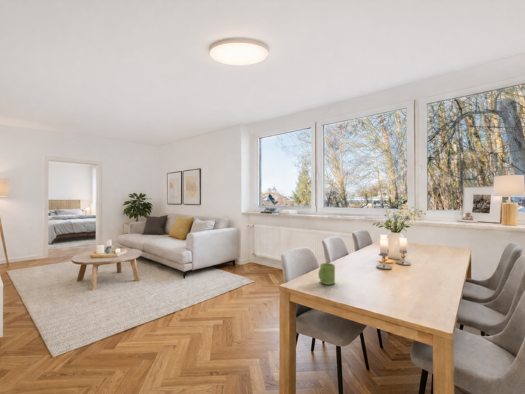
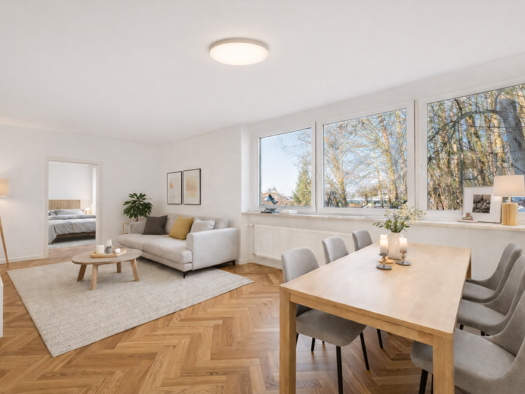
- mug [317,262,336,286]
